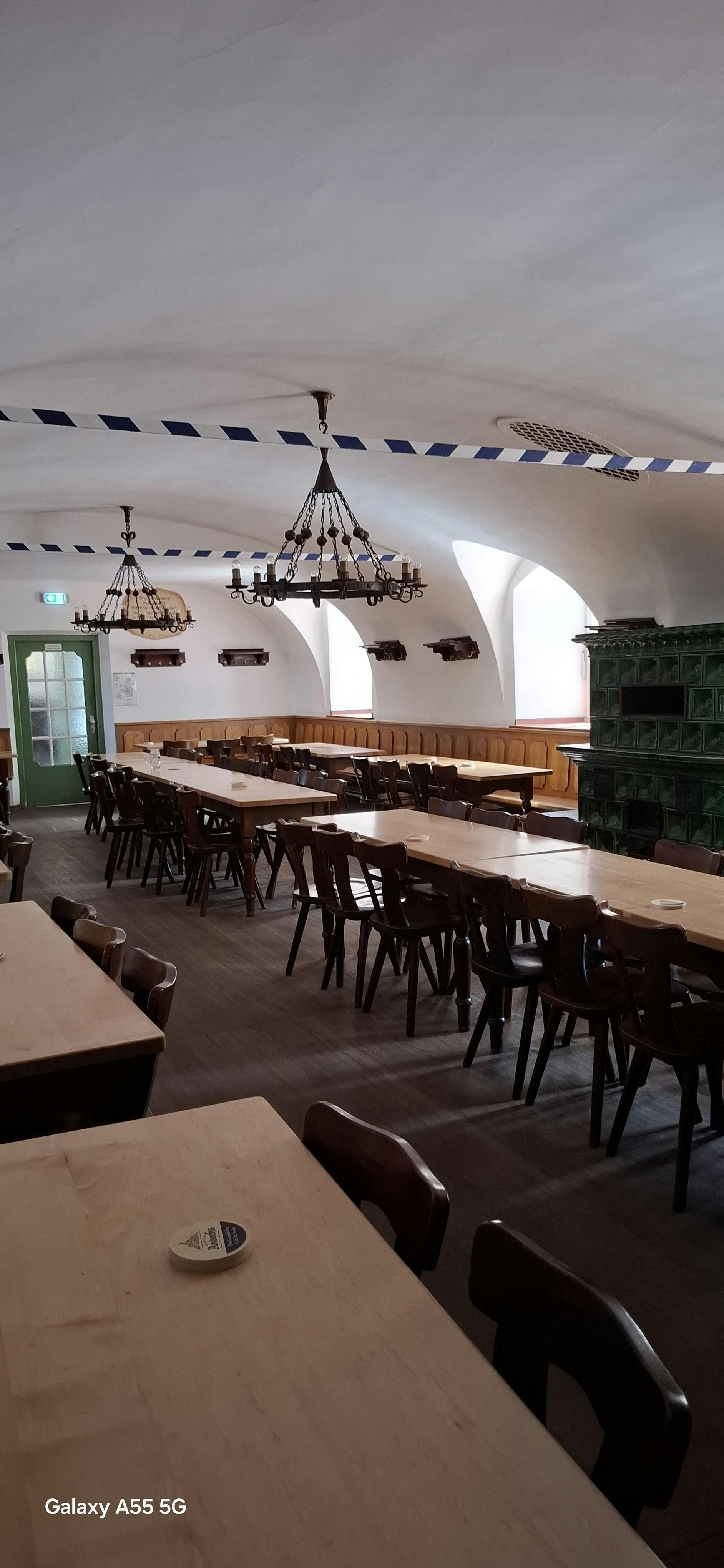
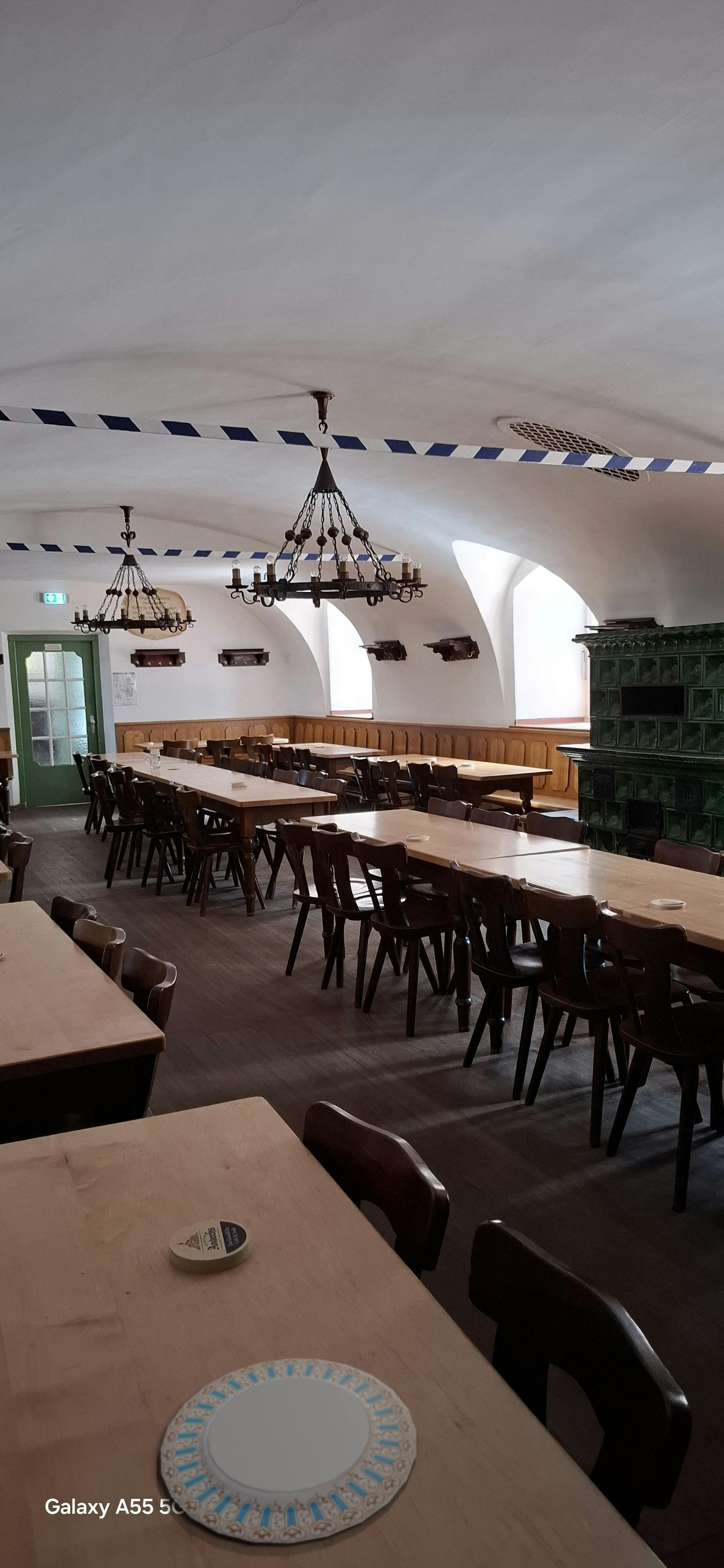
+ chinaware [160,1358,417,1544]
